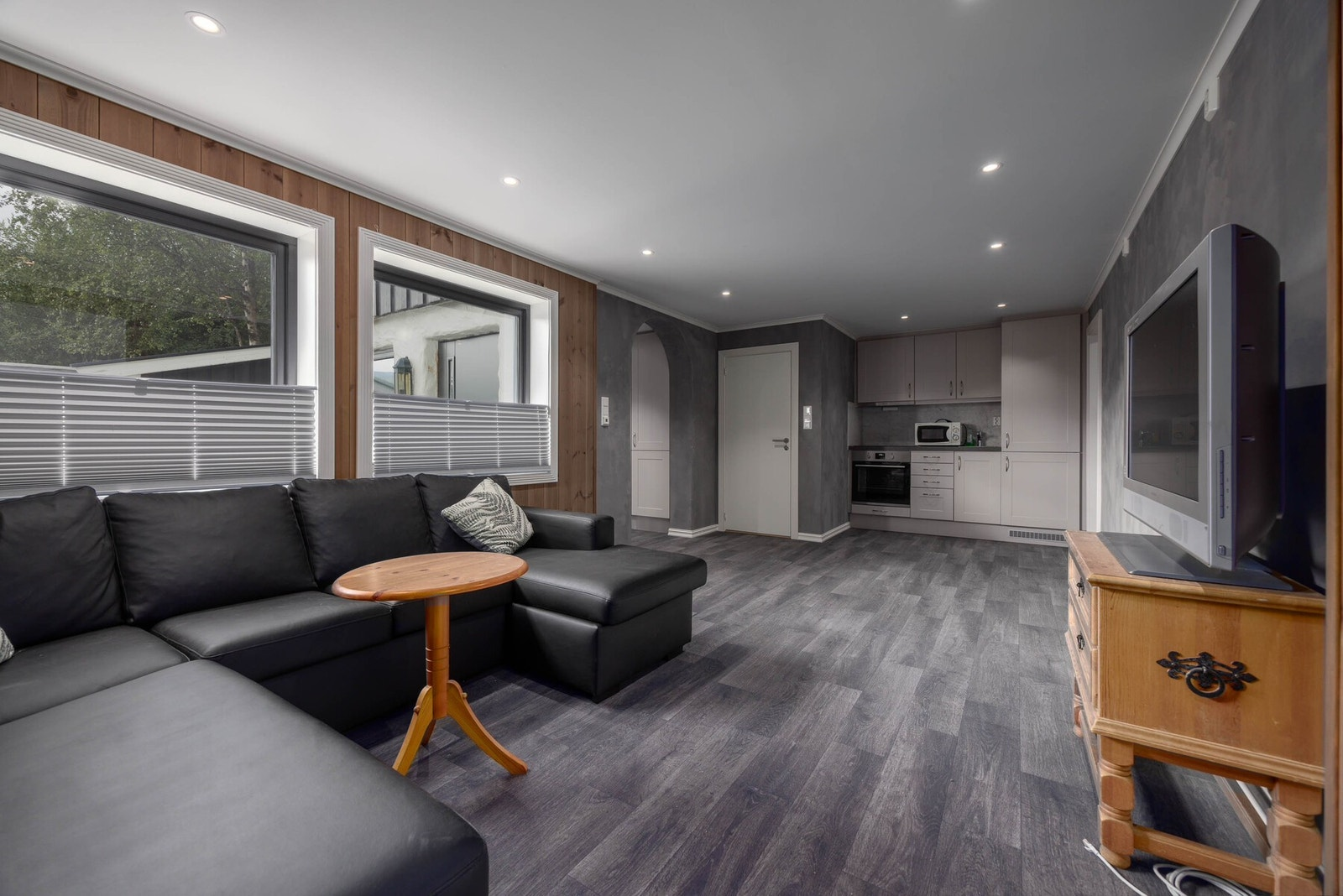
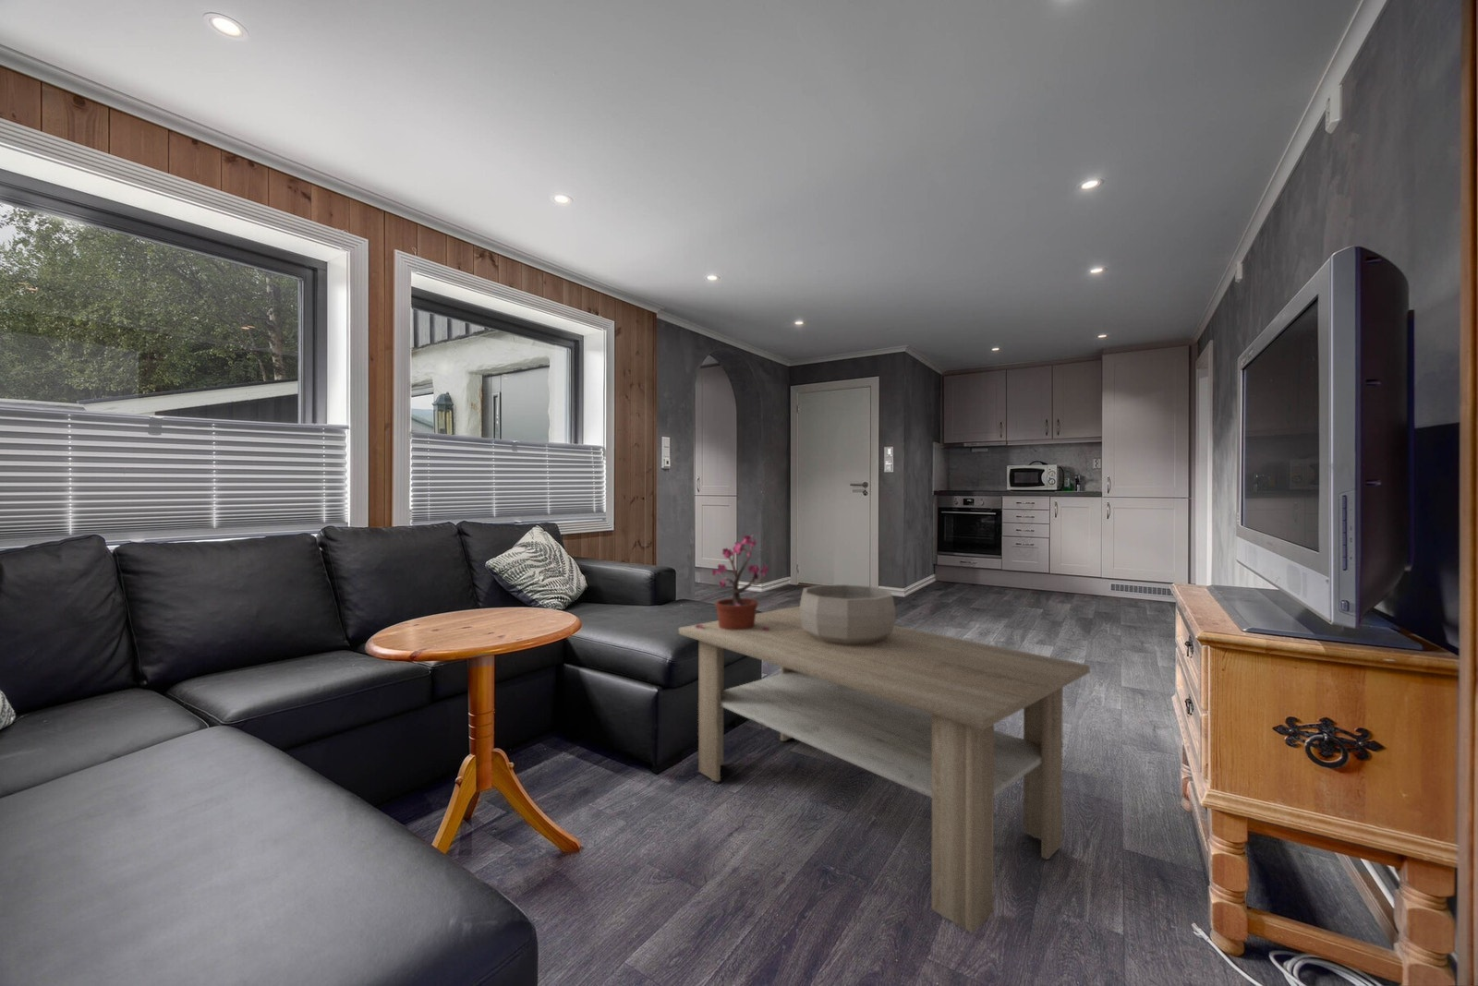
+ coffee table [678,605,1091,933]
+ potted plant [696,535,769,631]
+ decorative bowl [799,583,897,645]
